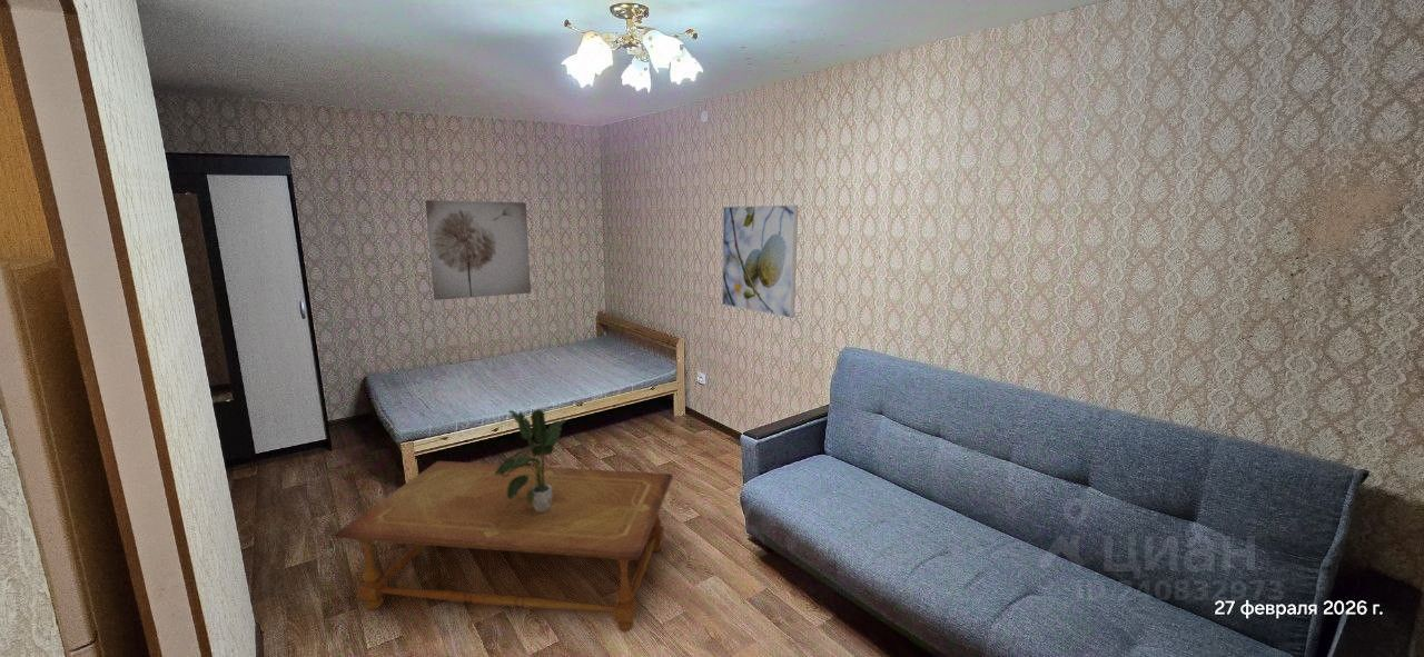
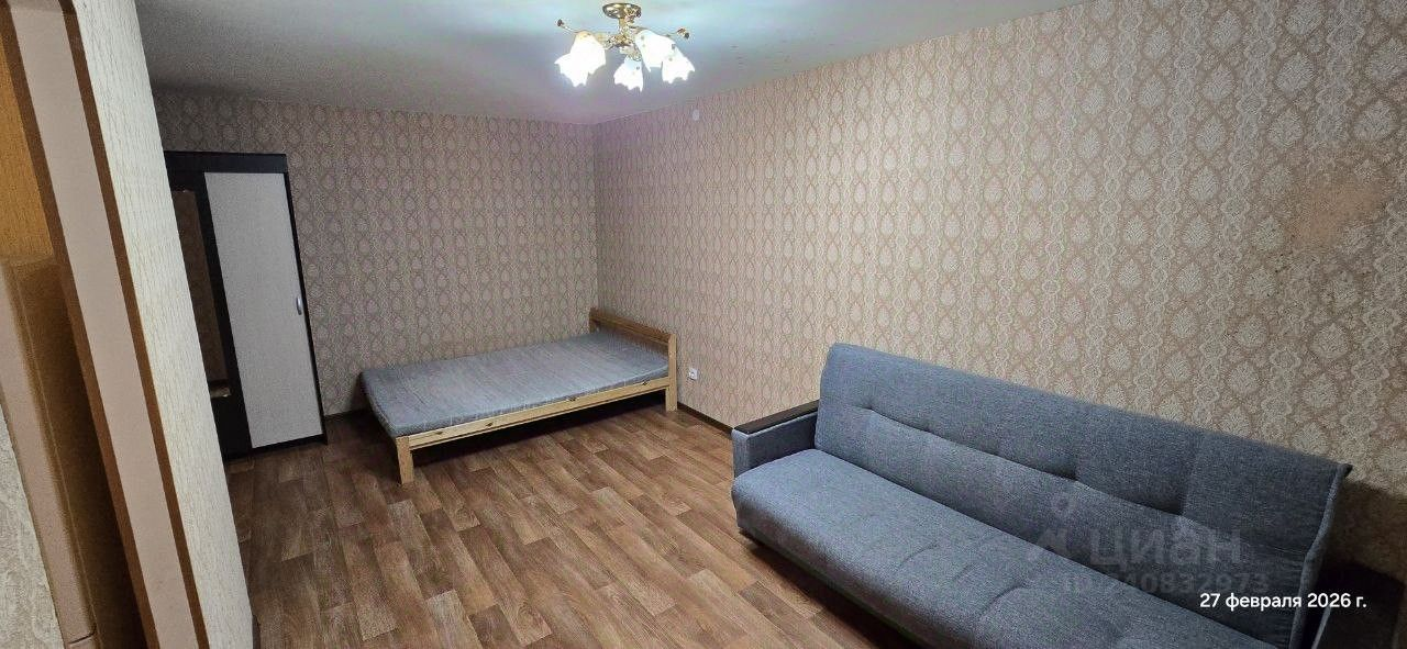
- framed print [721,205,799,319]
- coffee table [334,460,674,633]
- wall art [425,199,532,301]
- potted plant [495,408,567,512]
